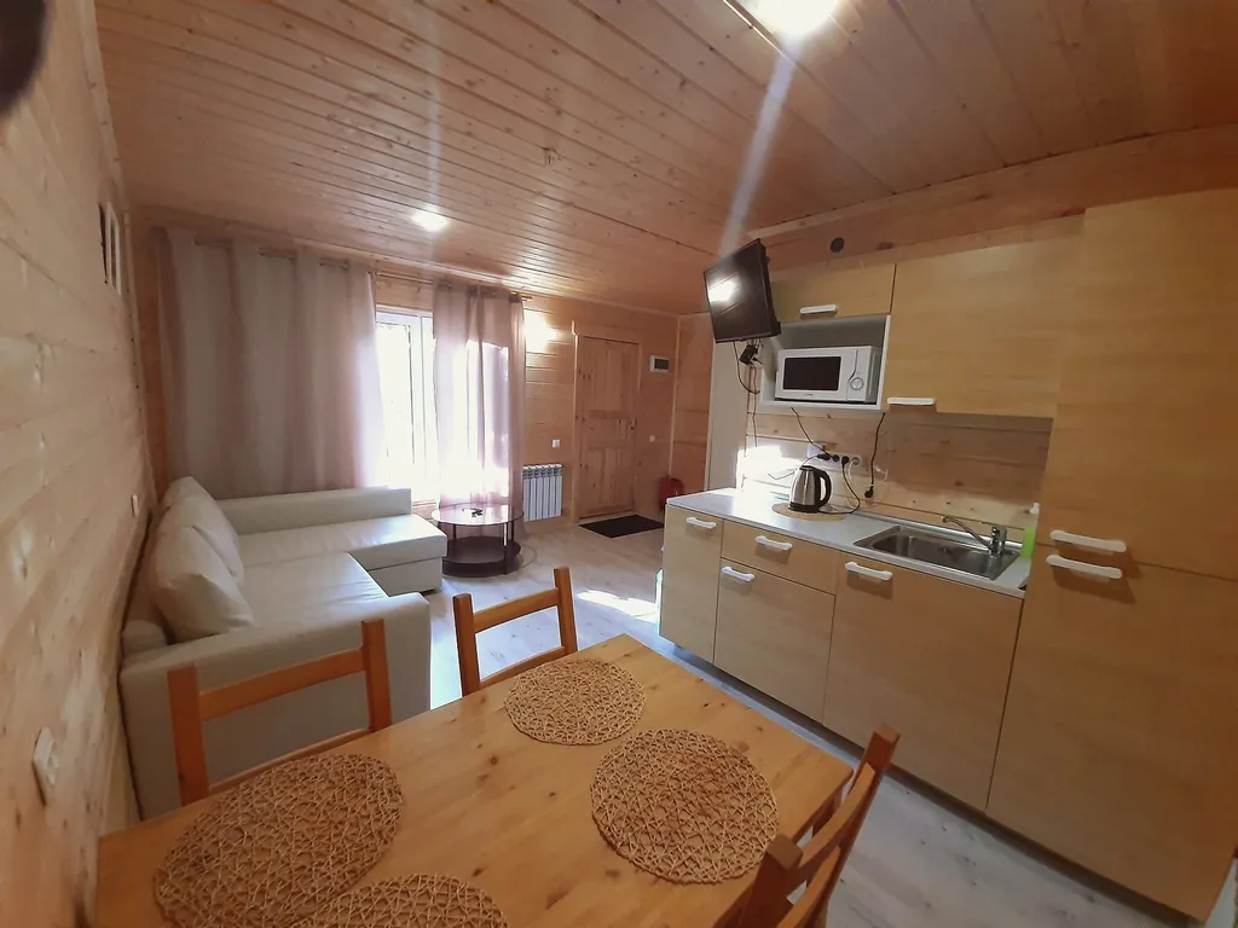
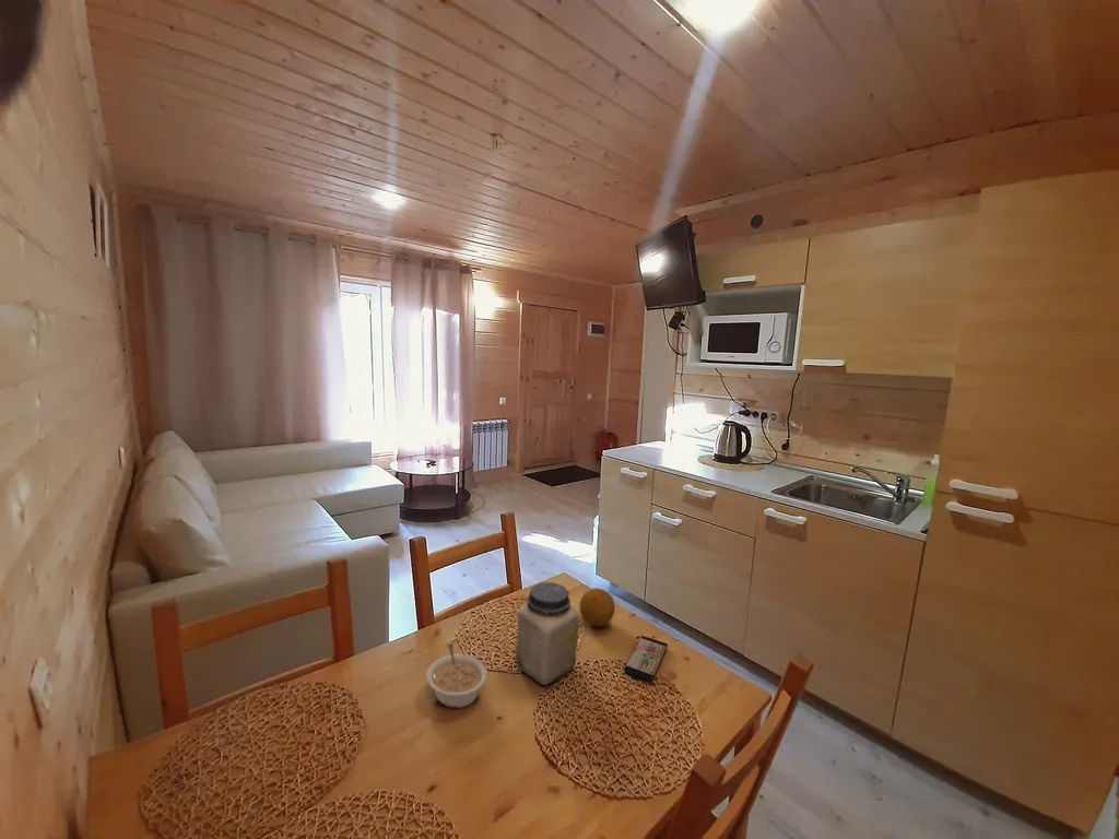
+ legume [425,642,488,709]
+ fruit [578,587,616,627]
+ jar [516,581,579,686]
+ smartphone [623,635,669,683]
